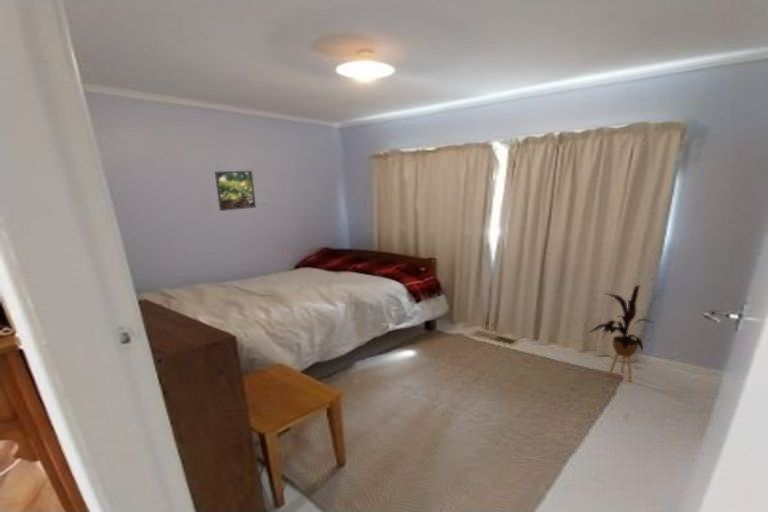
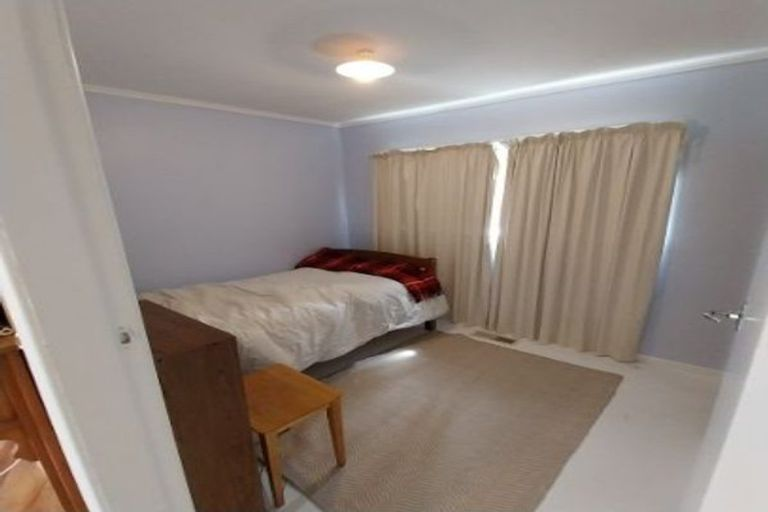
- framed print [214,170,257,212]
- house plant [588,284,654,383]
